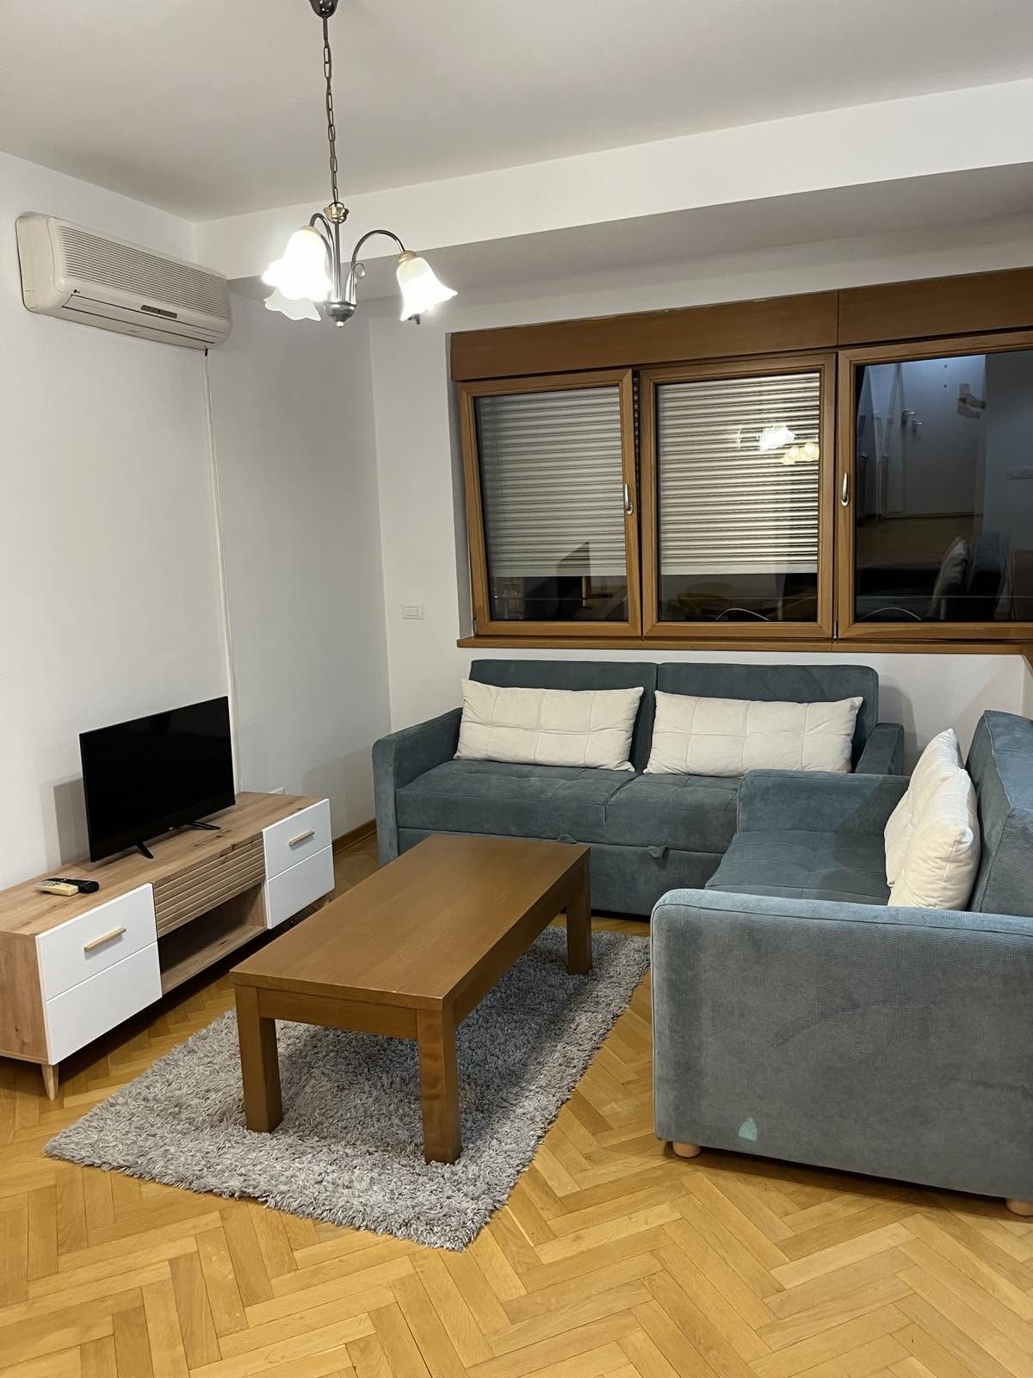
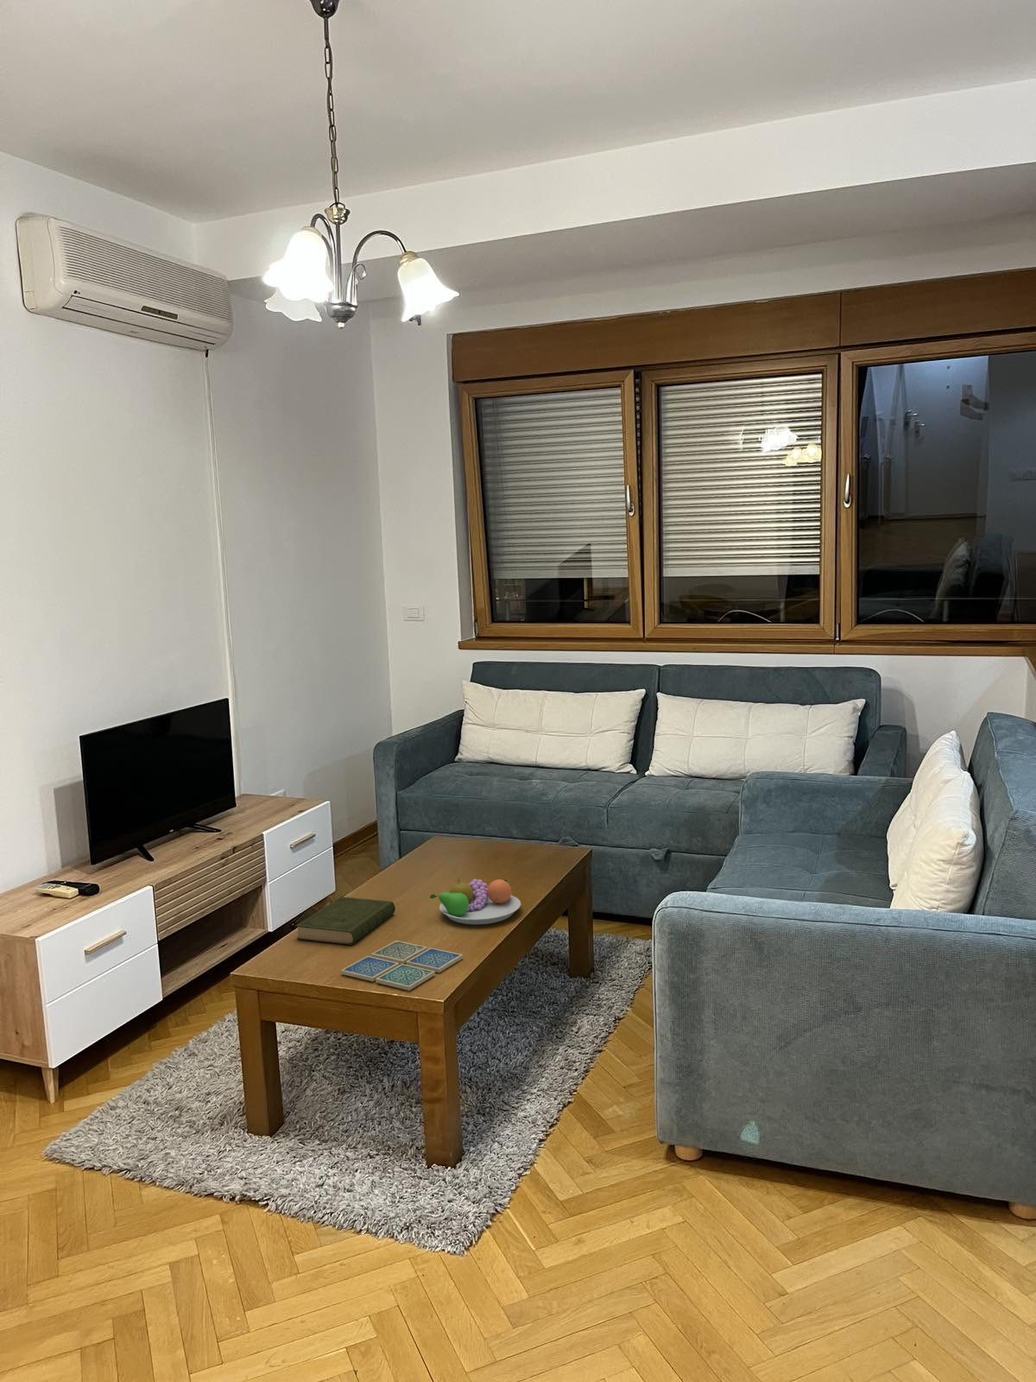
+ book [295,896,396,946]
+ drink coaster [341,940,464,991]
+ fruit bowl [429,876,521,925]
